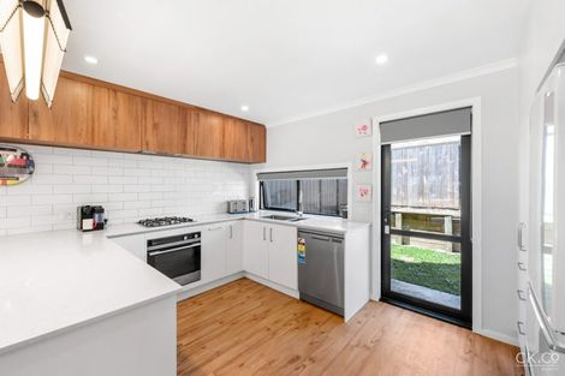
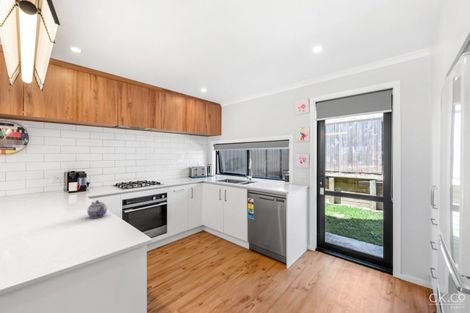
+ teapot [86,199,108,219]
